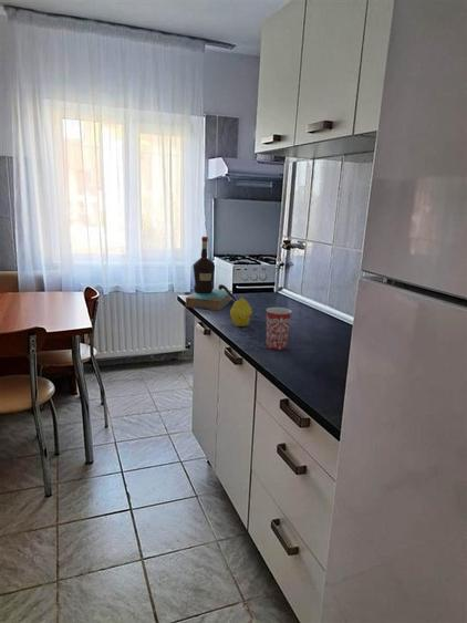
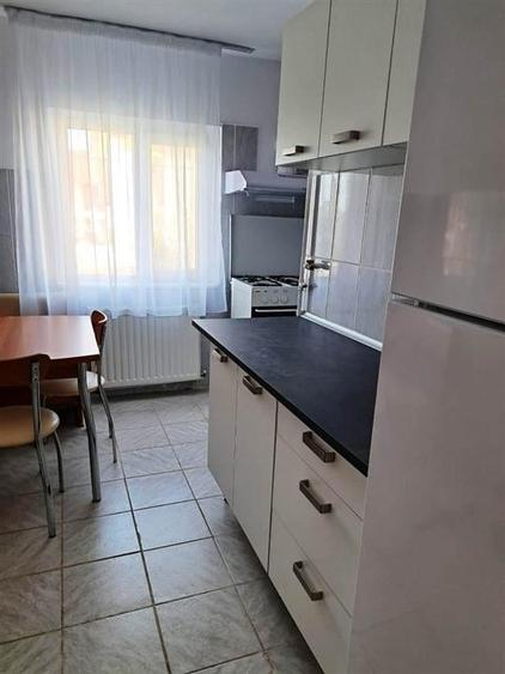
- mug [266,307,293,351]
- fruit [229,297,253,328]
- bottle [185,236,238,311]
